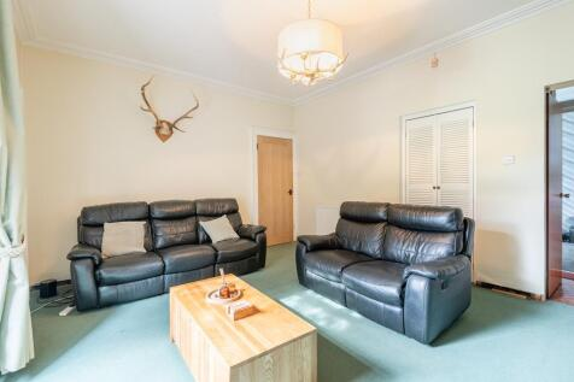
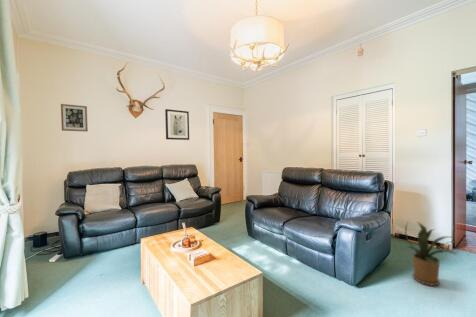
+ house plant [404,220,459,287]
+ wall art [60,103,89,133]
+ wall art [164,108,190,141]
